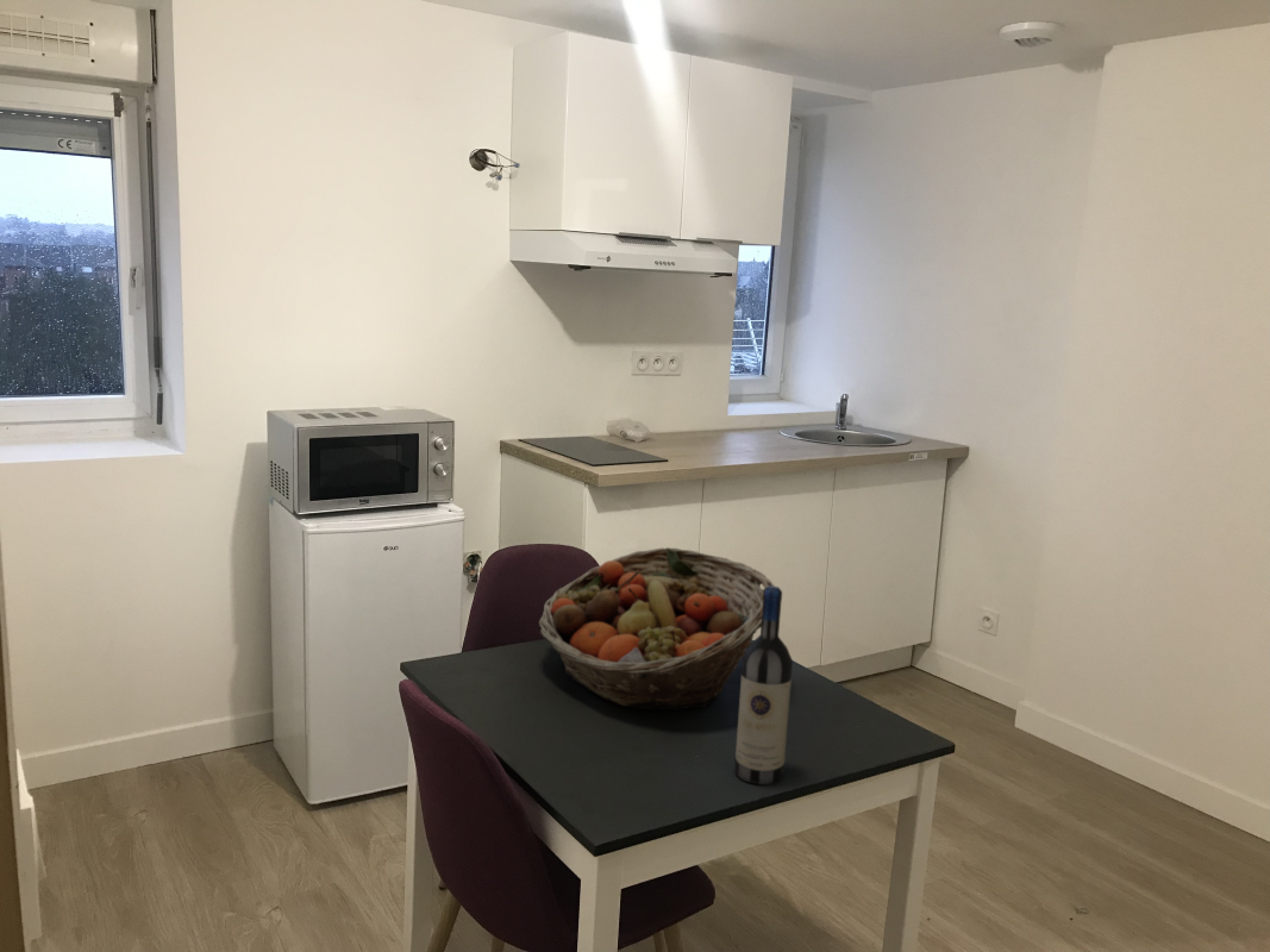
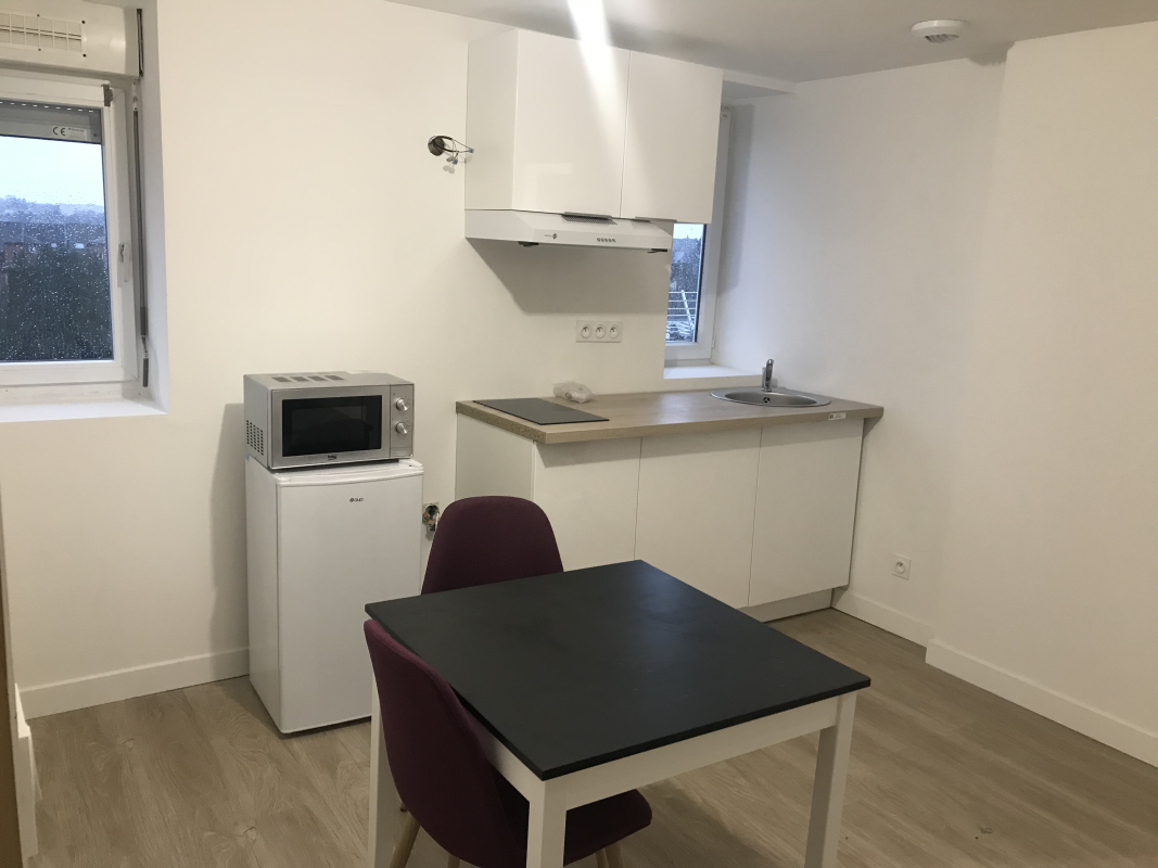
- fruit basket [538,546,776,712]
- wine bottle [733,585,794,785]
